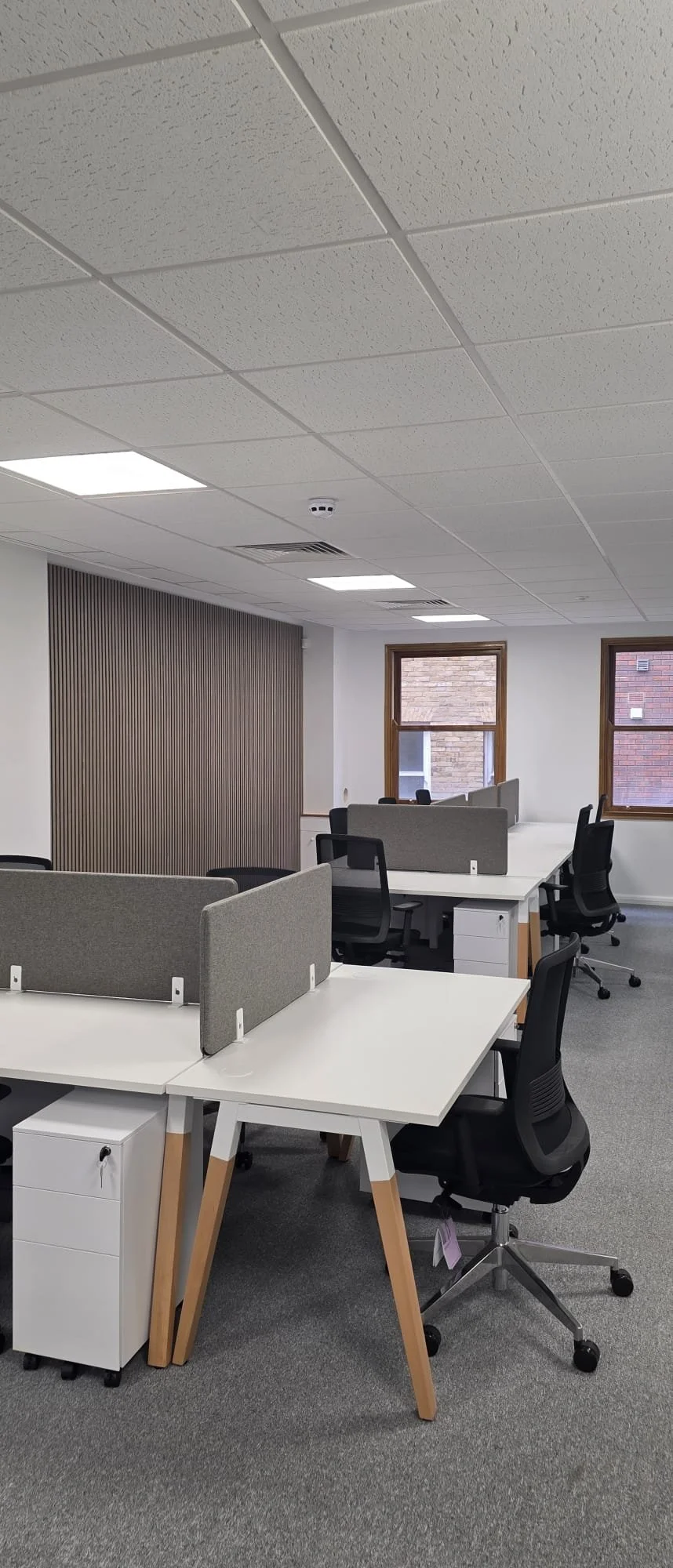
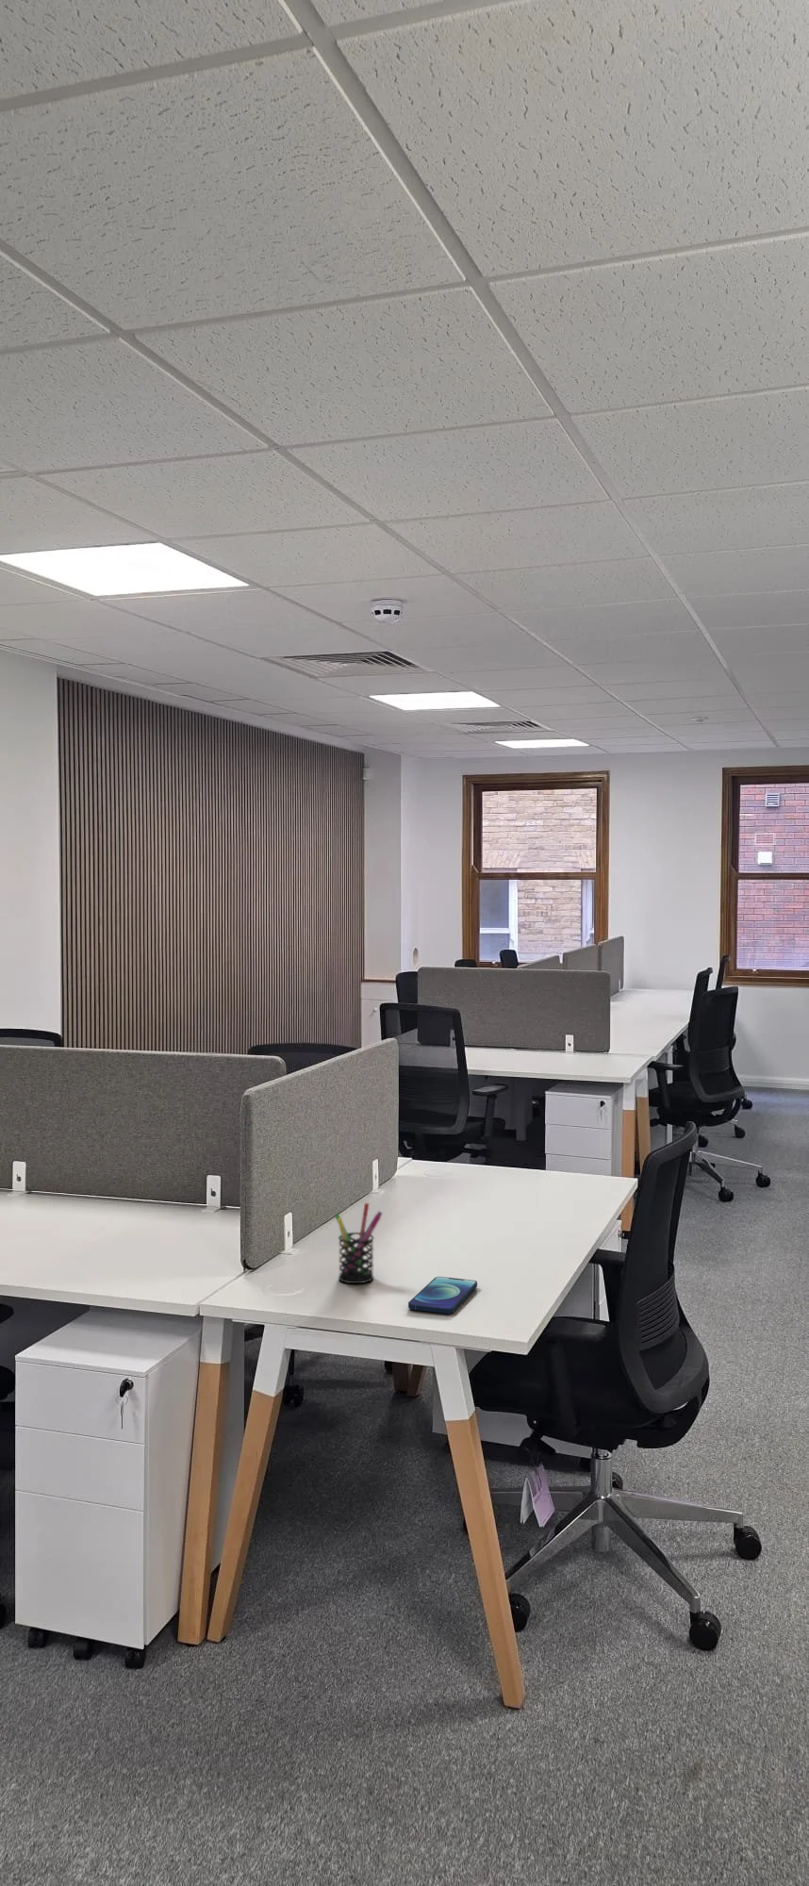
+ pen holder [334,1202,383,1285]
+ smartphone [408,1276,478,1315]
